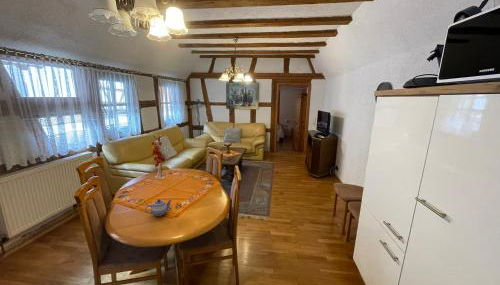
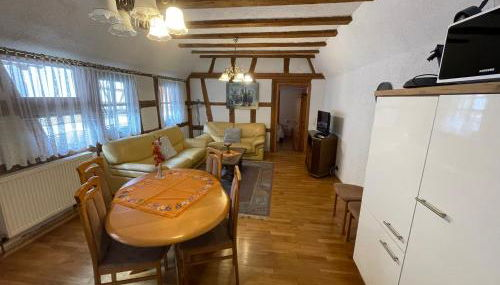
- teapot [144,198,173,217]
